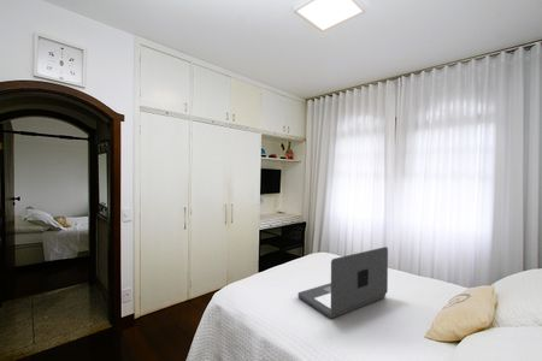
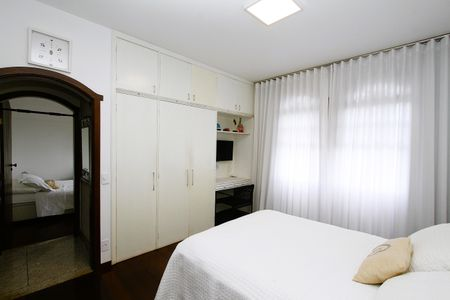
- laptop [297,245,389,319]
